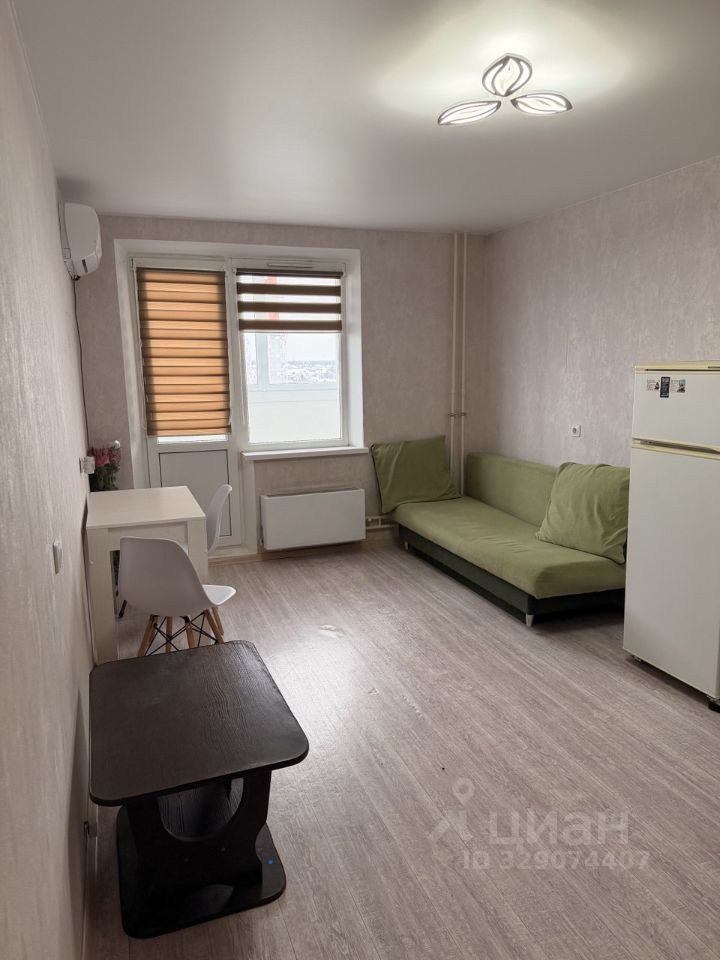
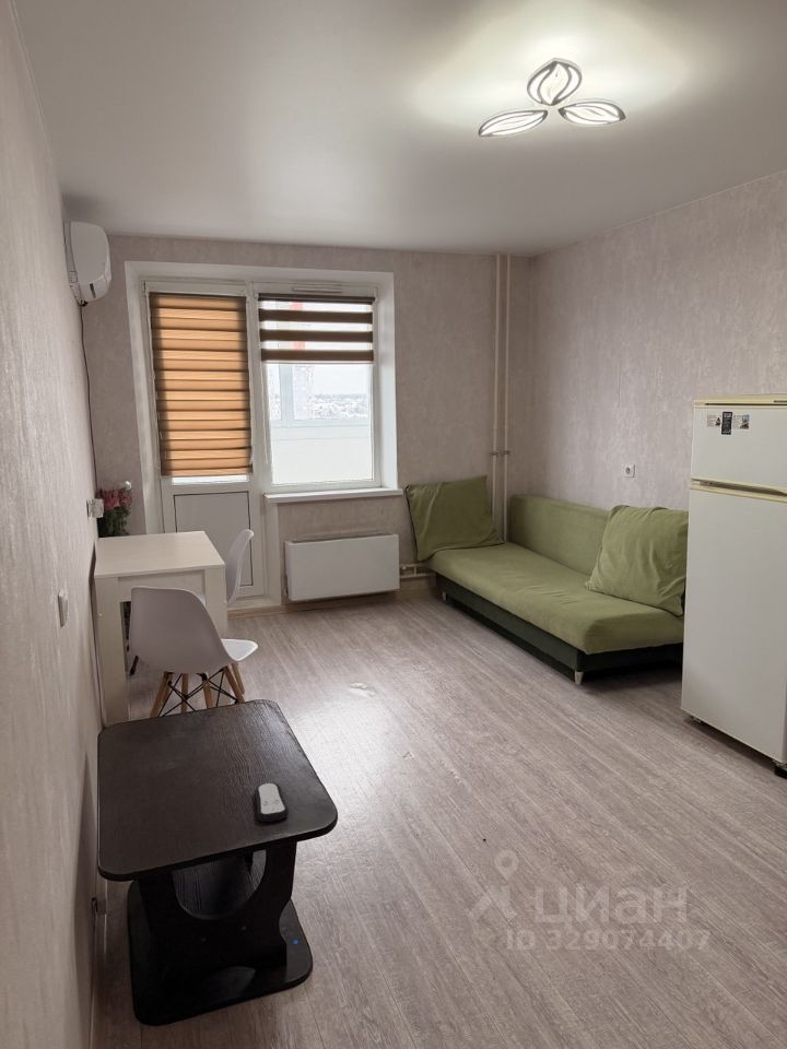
+ remote control [254,781,290,823]
